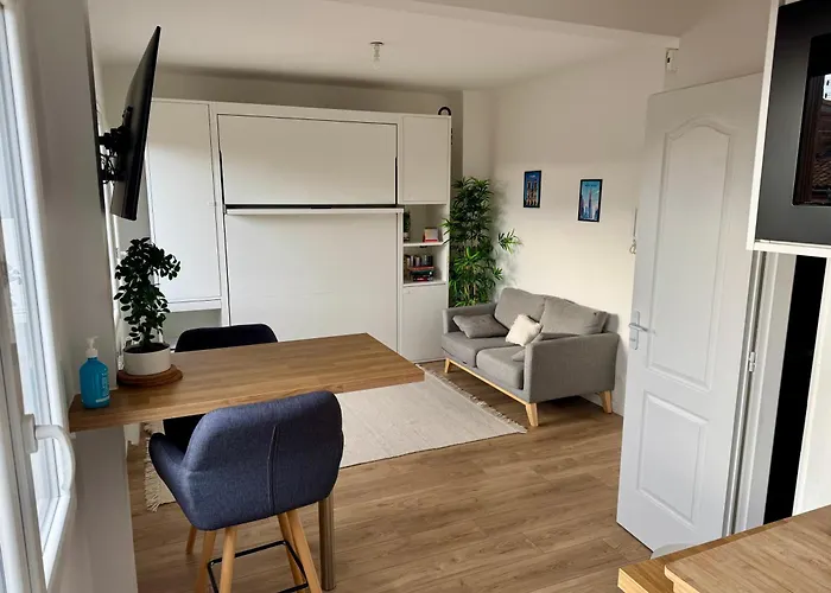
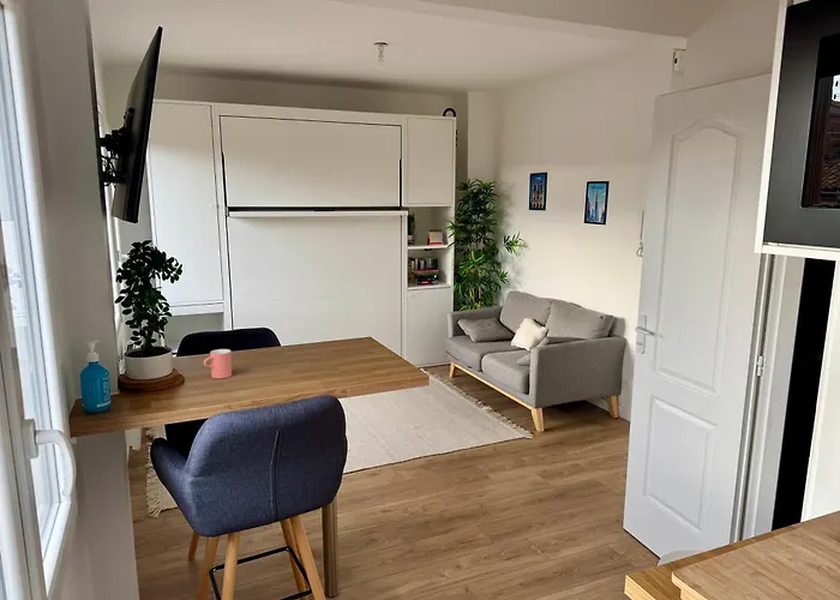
+ cup [203,348,233,379]
